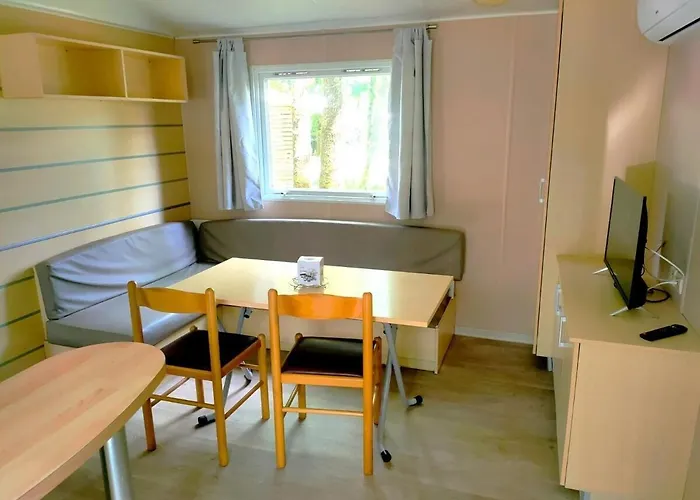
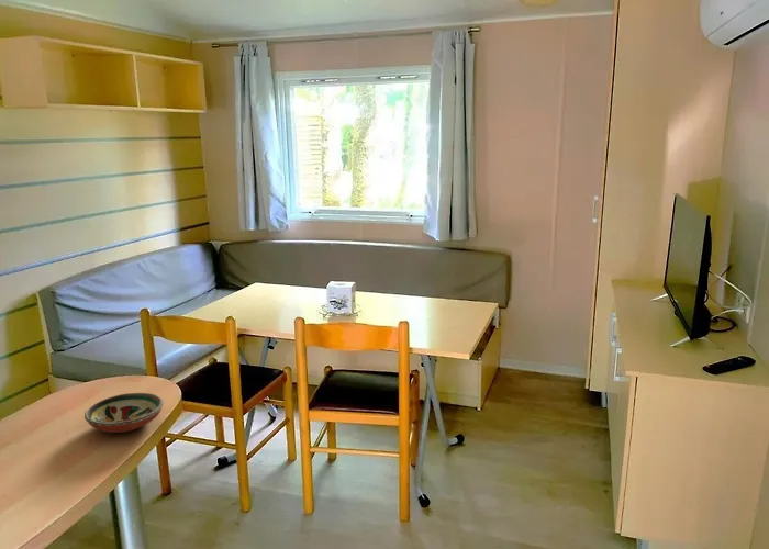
+ decorative bowl [83,392,165,434]
